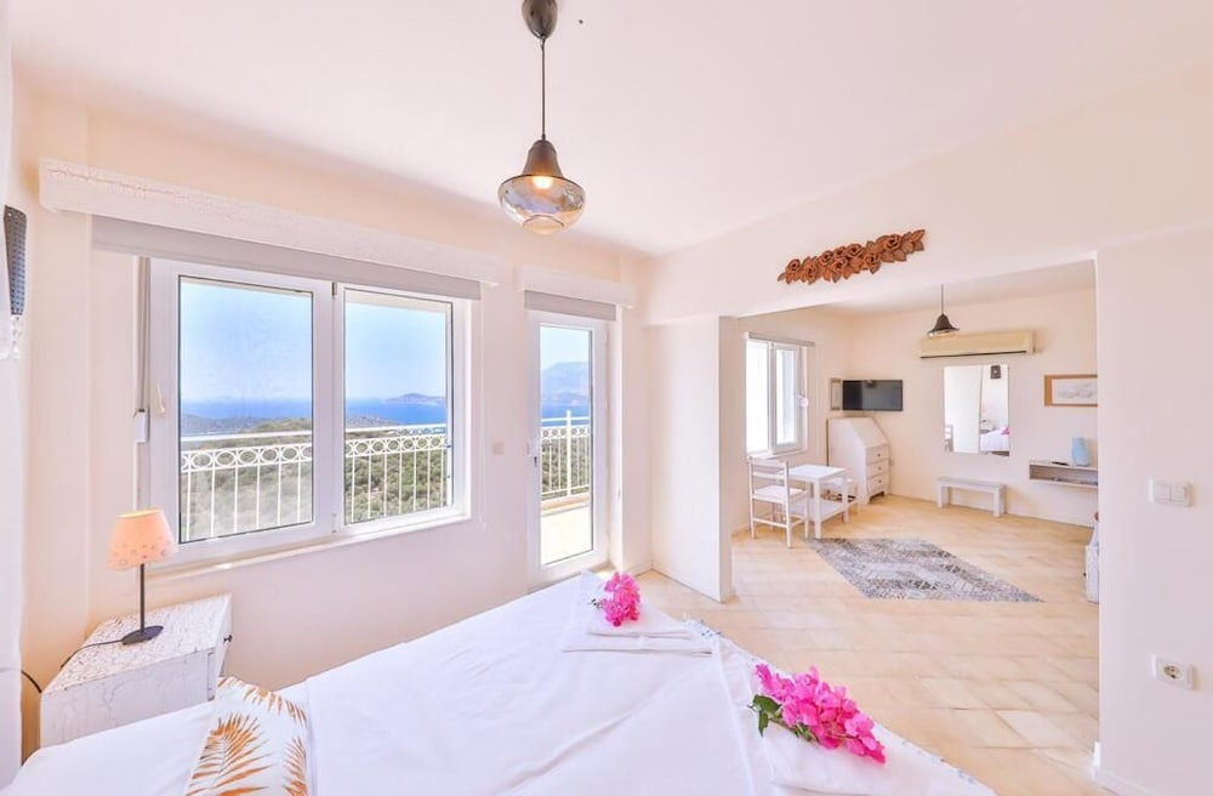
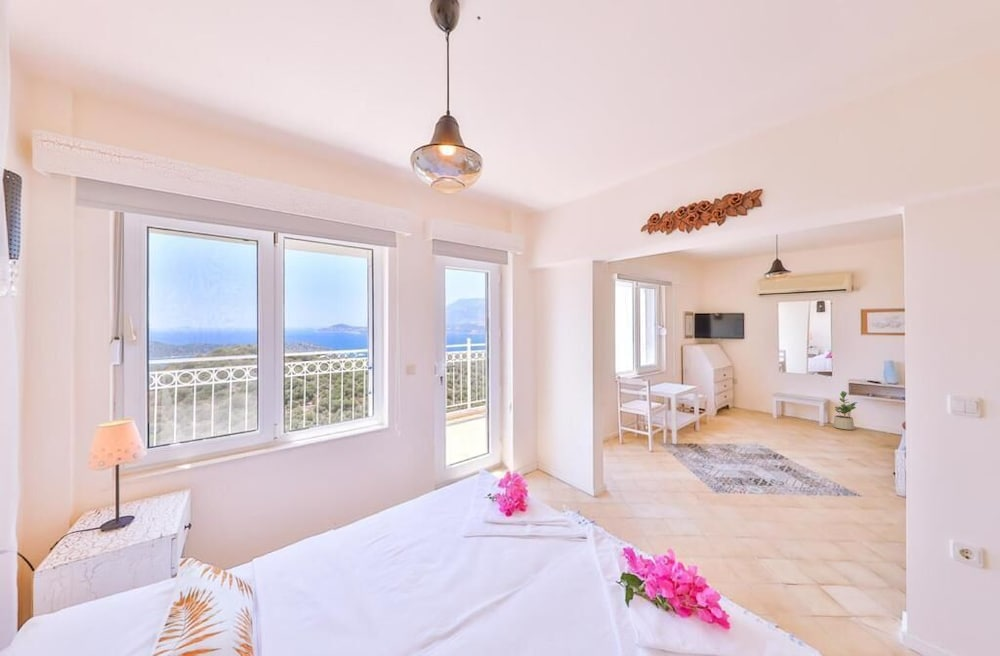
+ potted plant [833,390,858,431]
